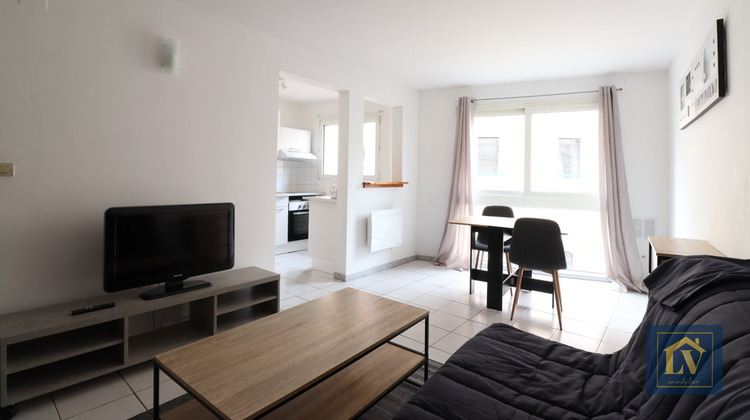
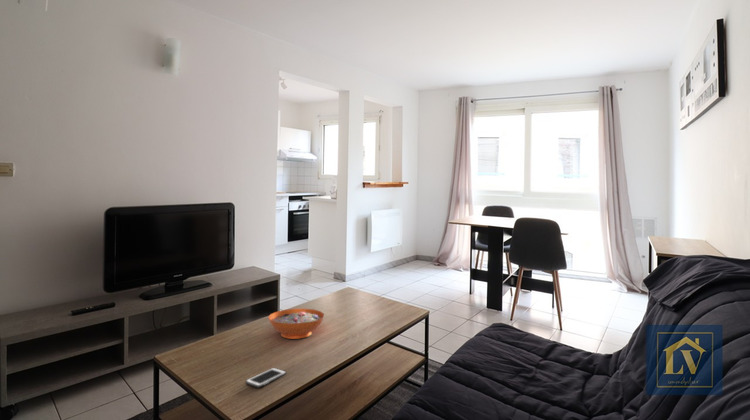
+ decorative bowl [267,308,325,340]
+ cell phone [245,367,287,388]
